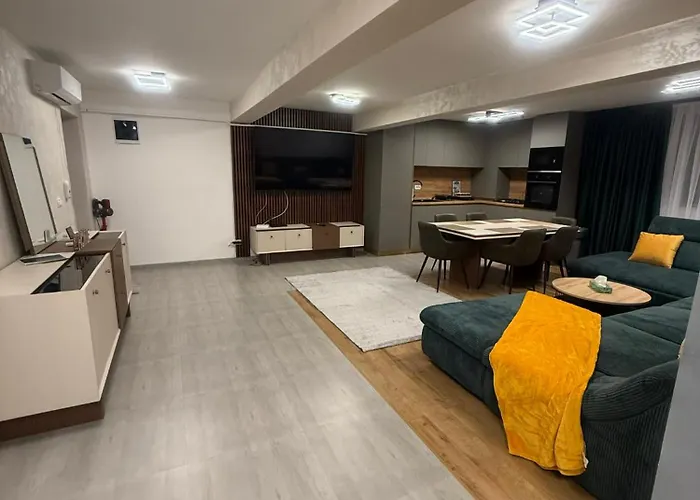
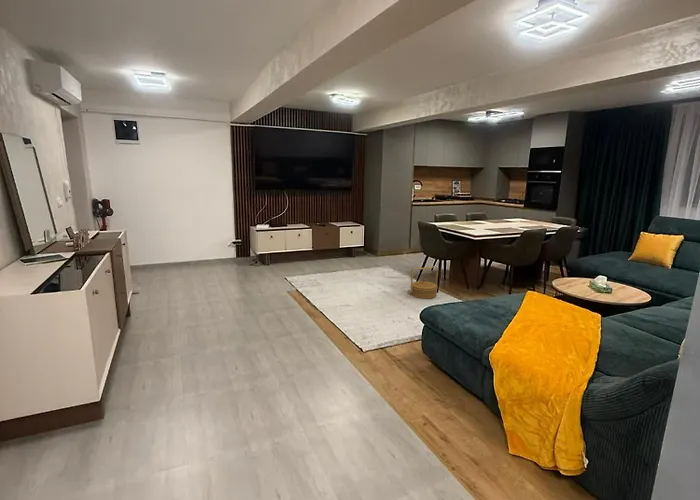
+ basket [409,265,439,300]
